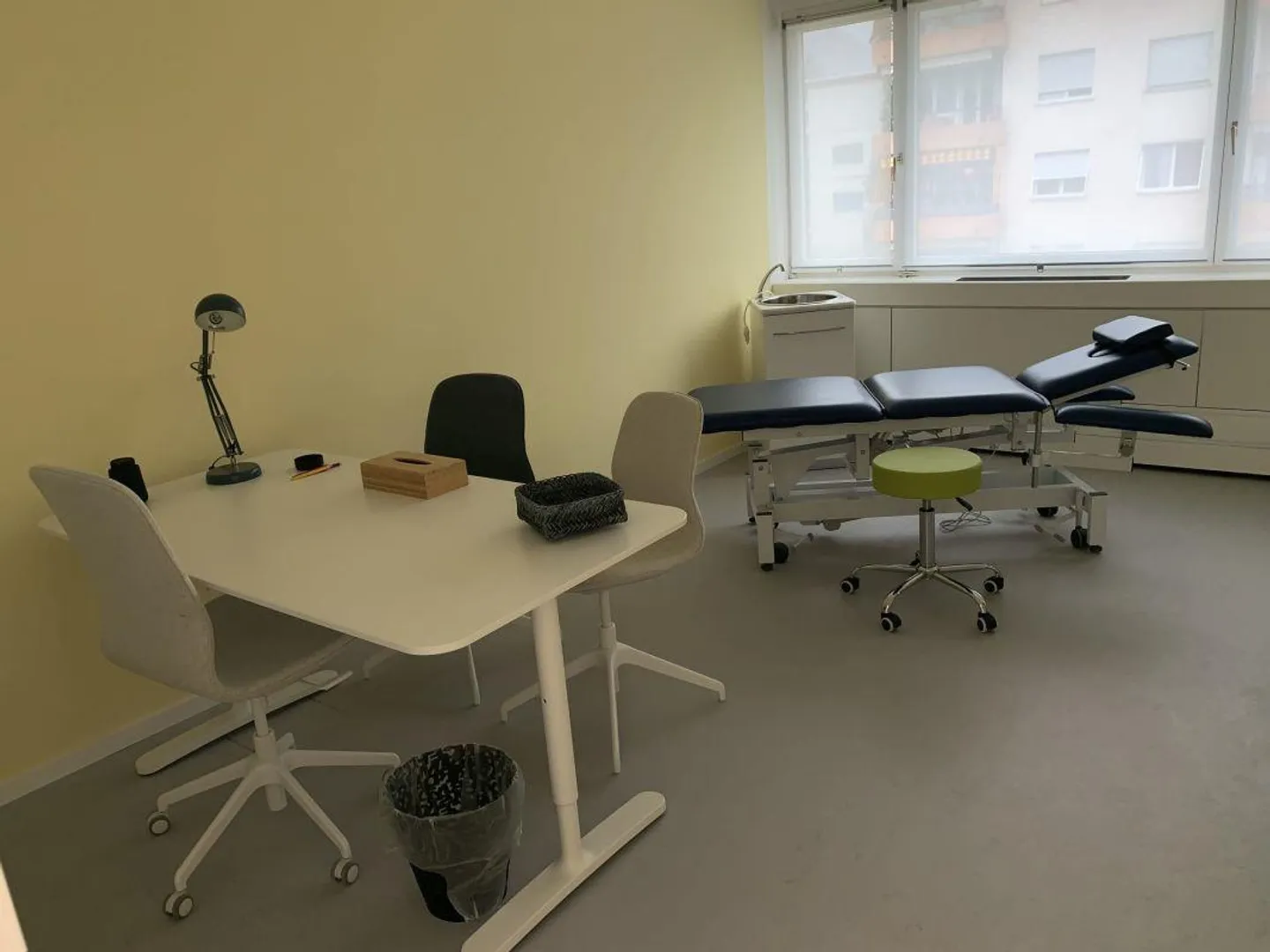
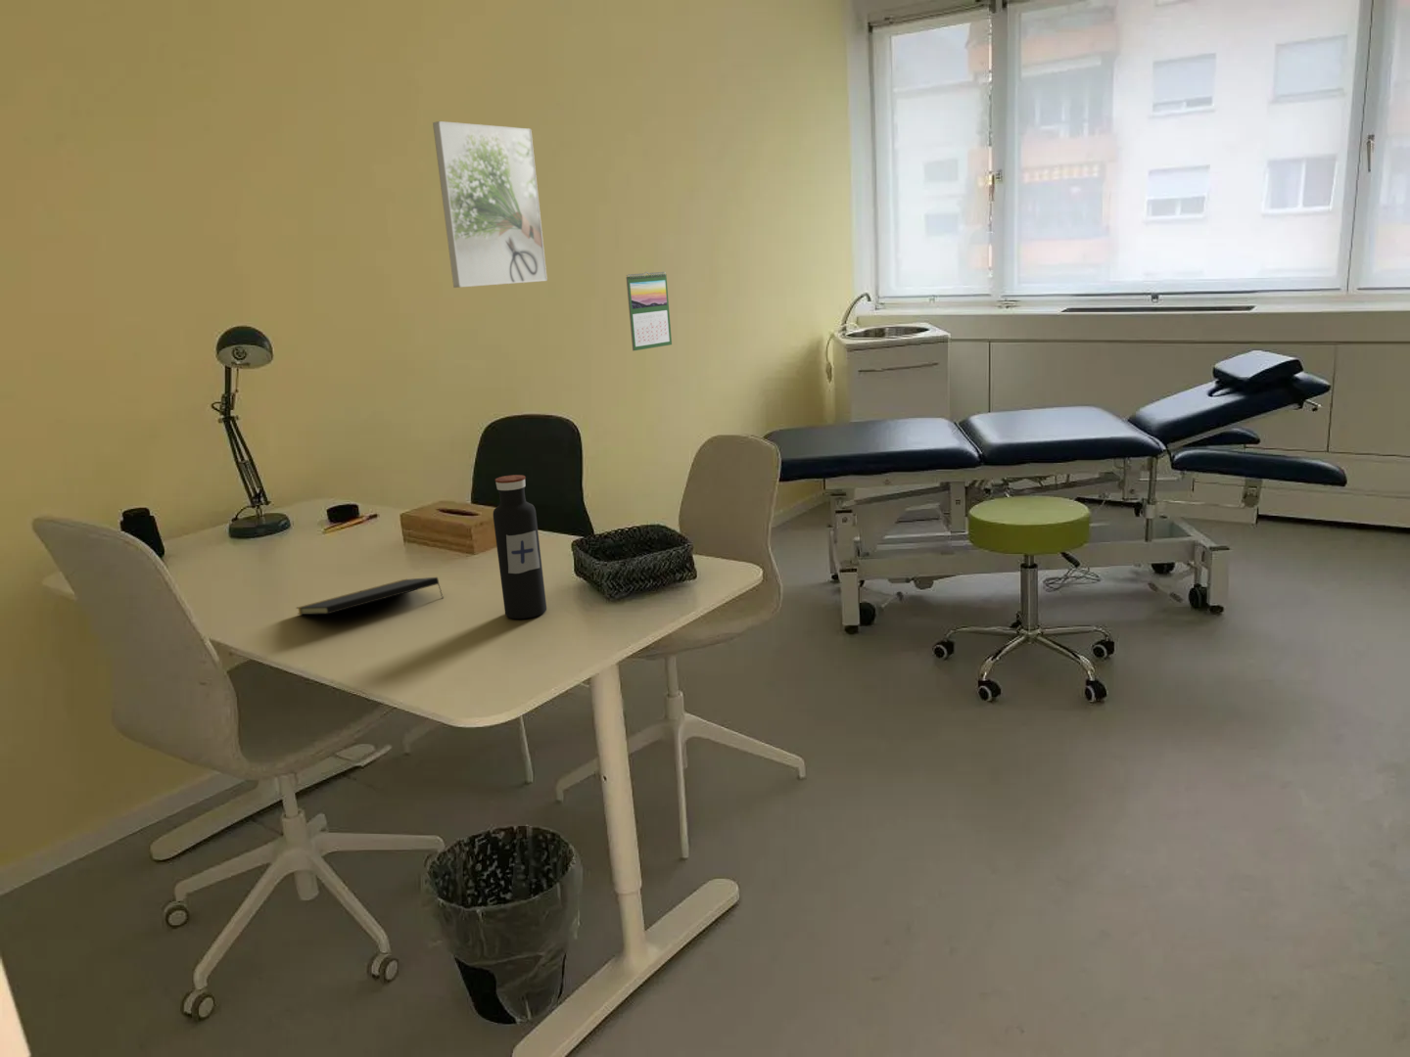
+ notepad [294,576,444,615]
+ calendar [626,271,673,351]
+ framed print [432,120,548,289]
+ water bottle [493,474,547,620]
